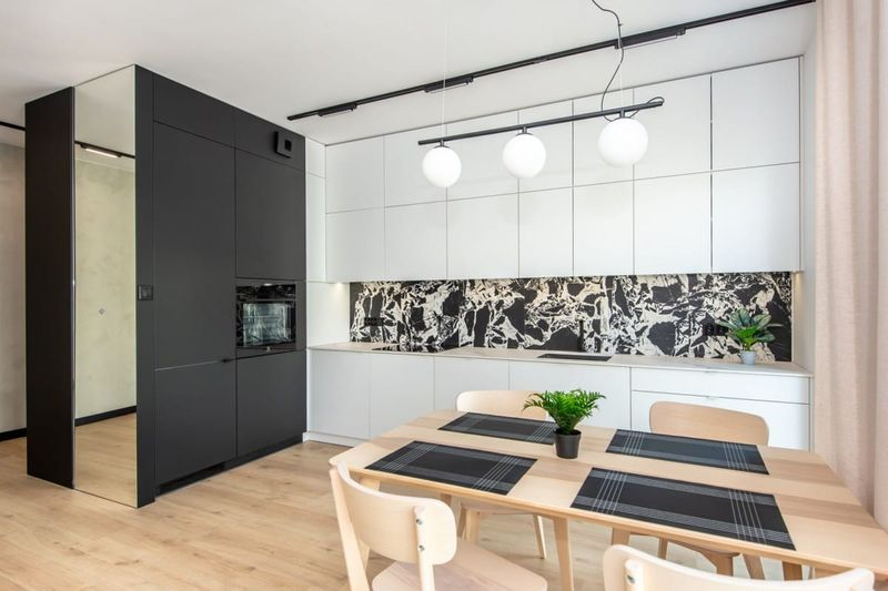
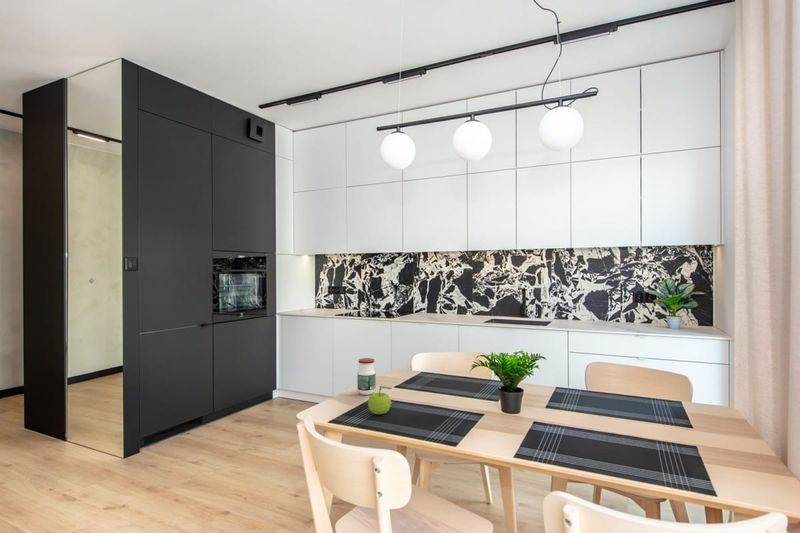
+ fruit [367,385,392,415]
+ jar [356,357,377,396]
